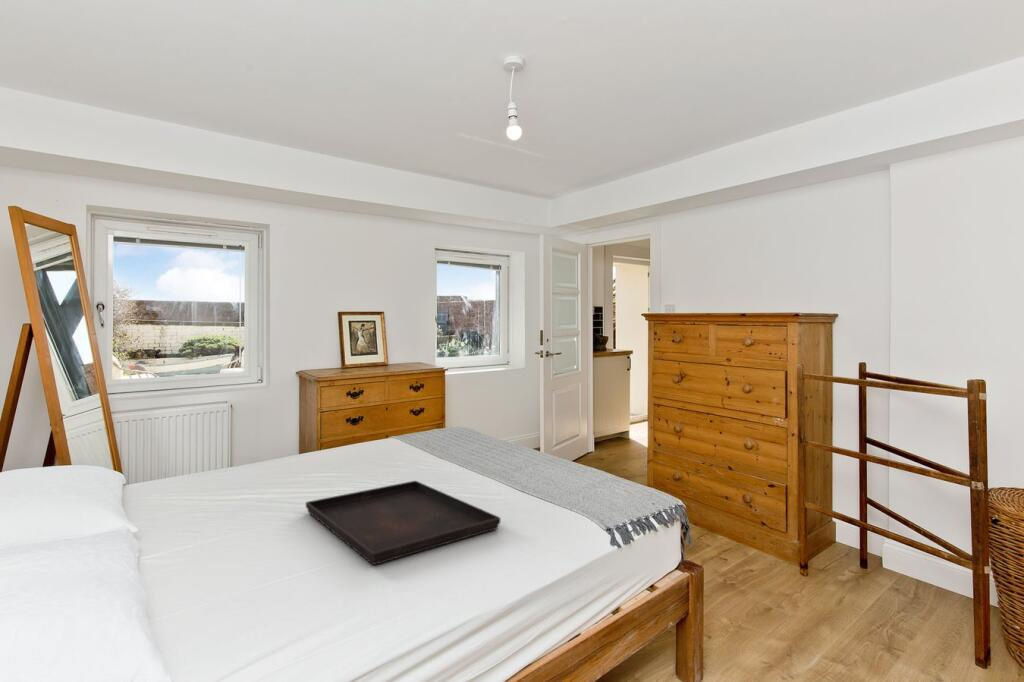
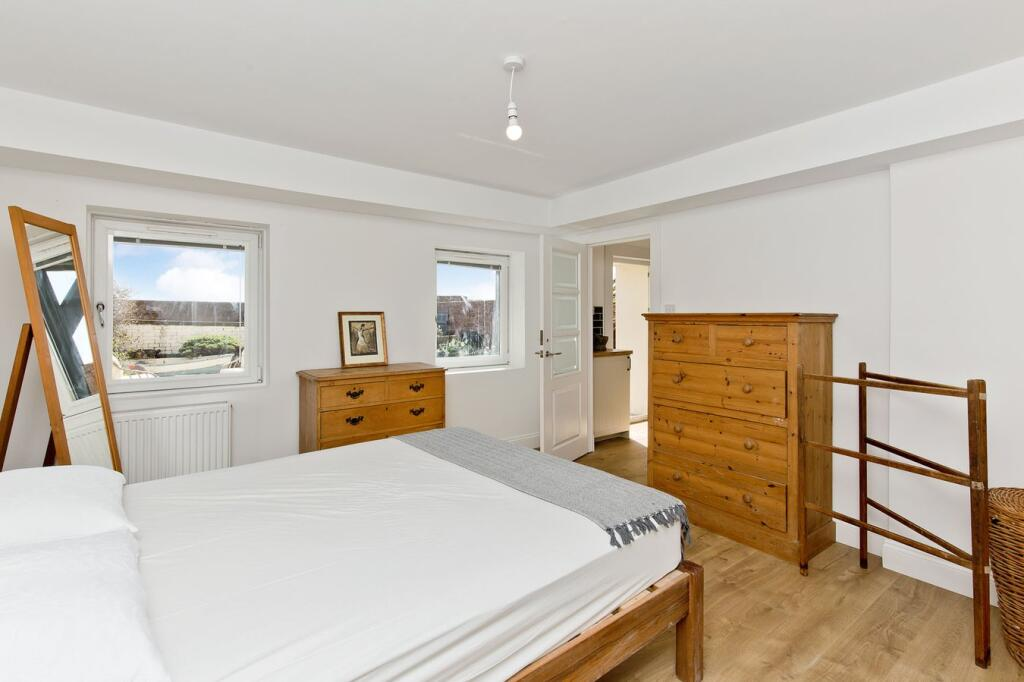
- serving tray [305,480,501,566]
